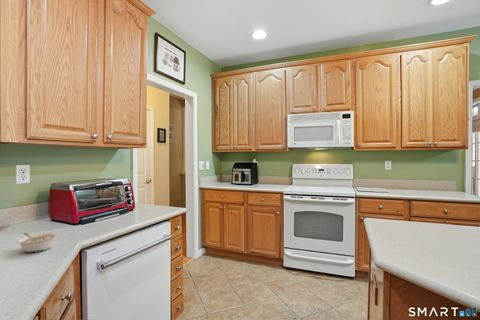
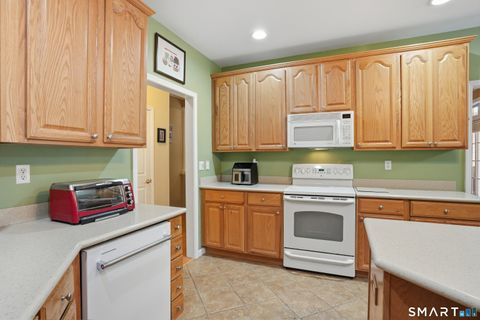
- legume [16,232,59,253]
